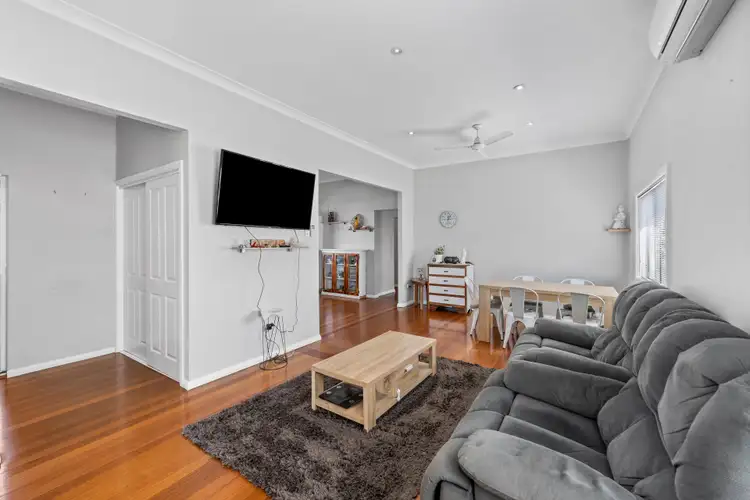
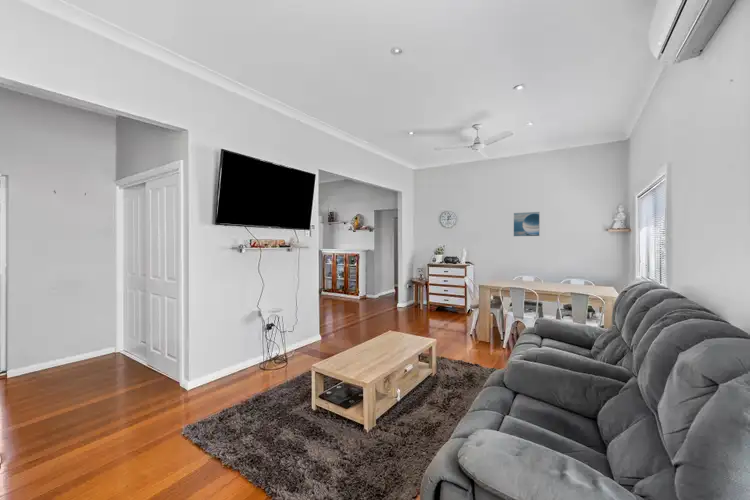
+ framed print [513,211,541,237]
